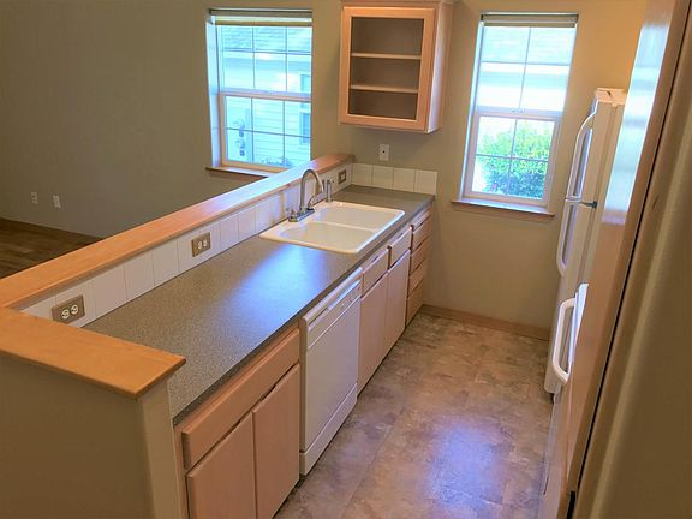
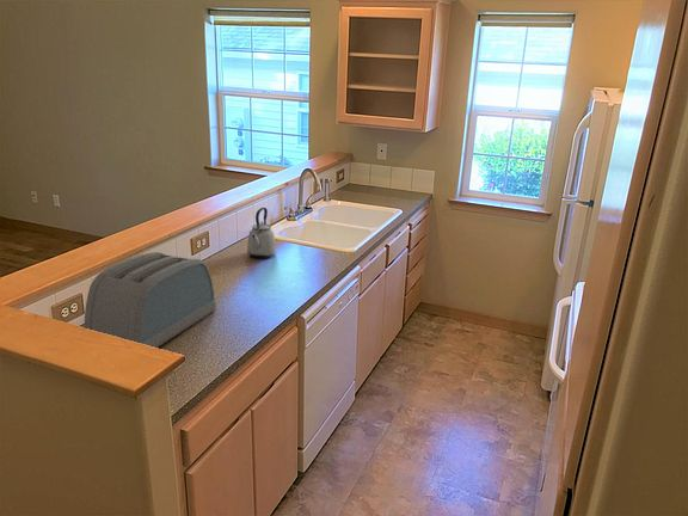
+ kettle [246,207,277,259]
+ toaster [84,251,217,349]
